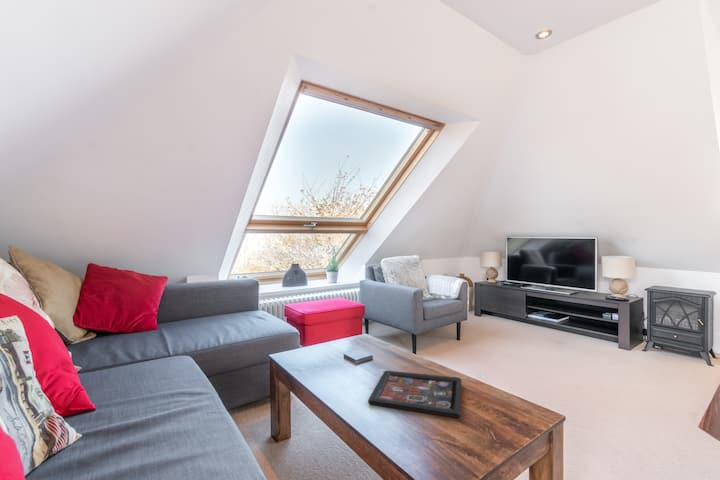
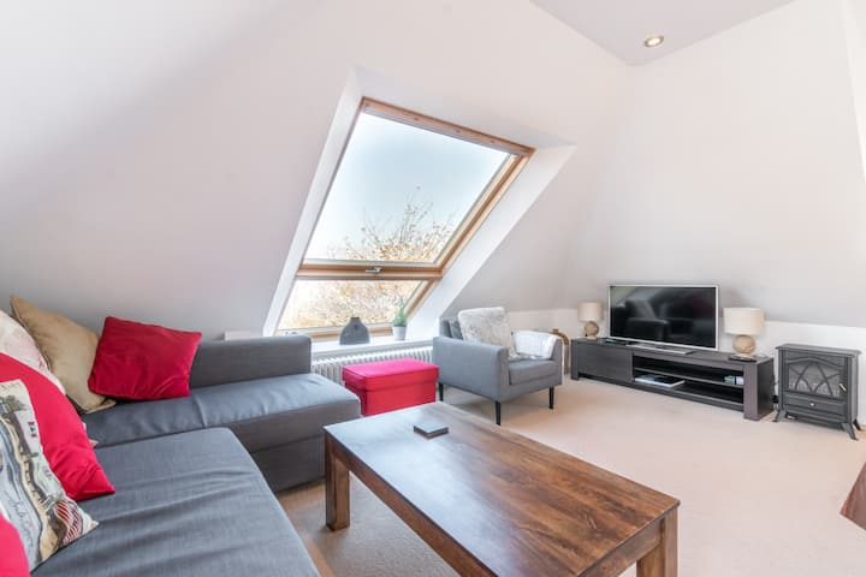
- decorative tray [367,370,462,418]
